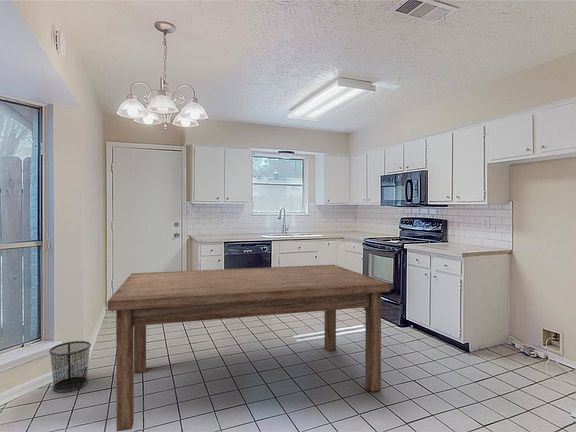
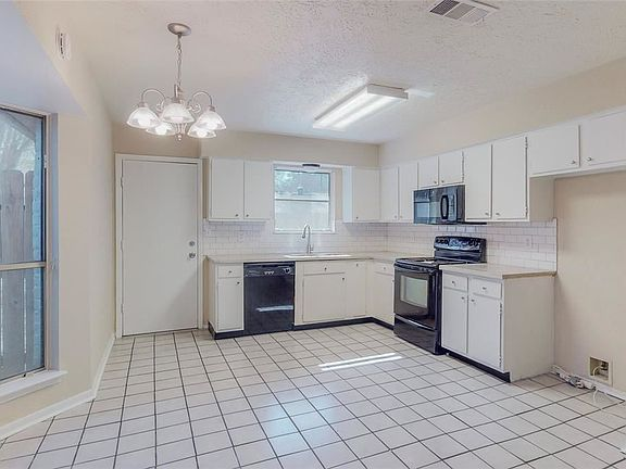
- dining table [106,264,391,432]
- waste bin [48,340,92,393]
